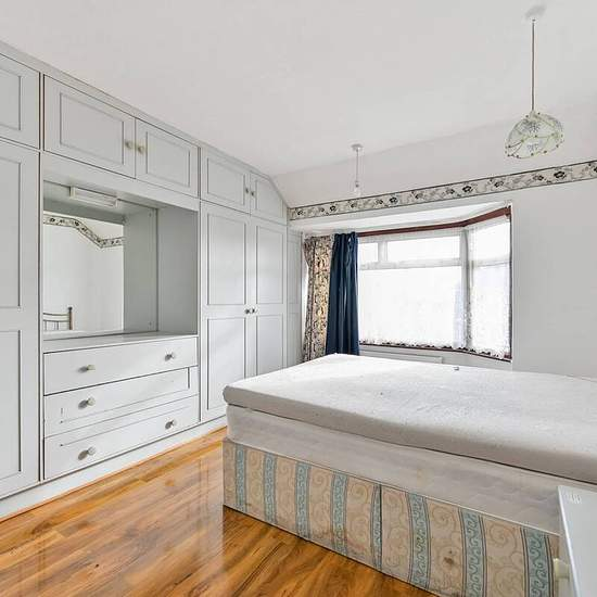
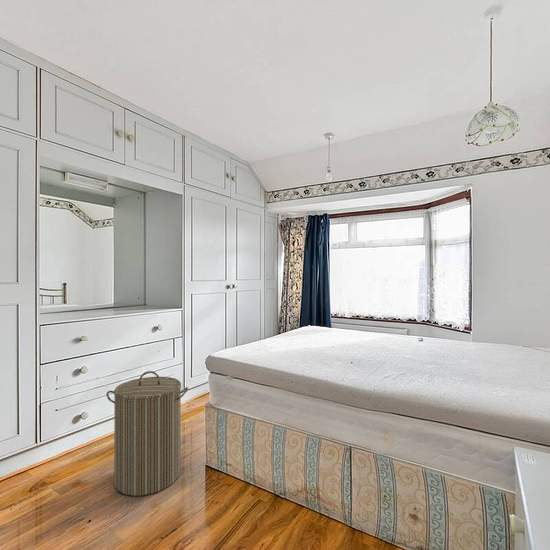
+ laundry hamper [105,370,189,497]
